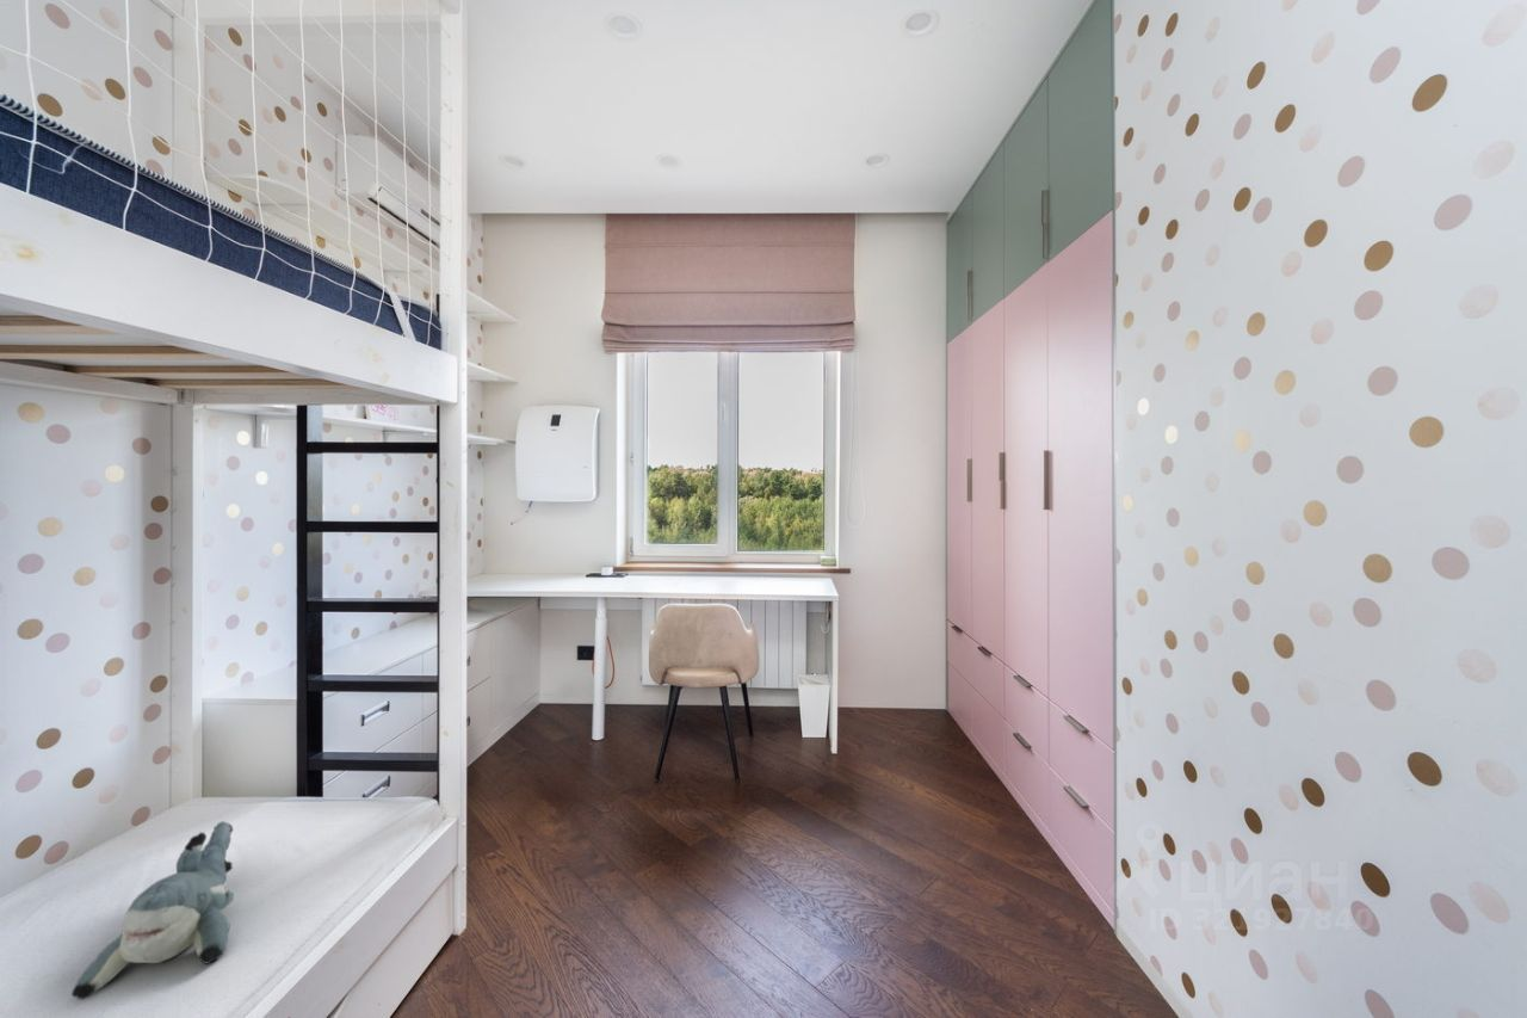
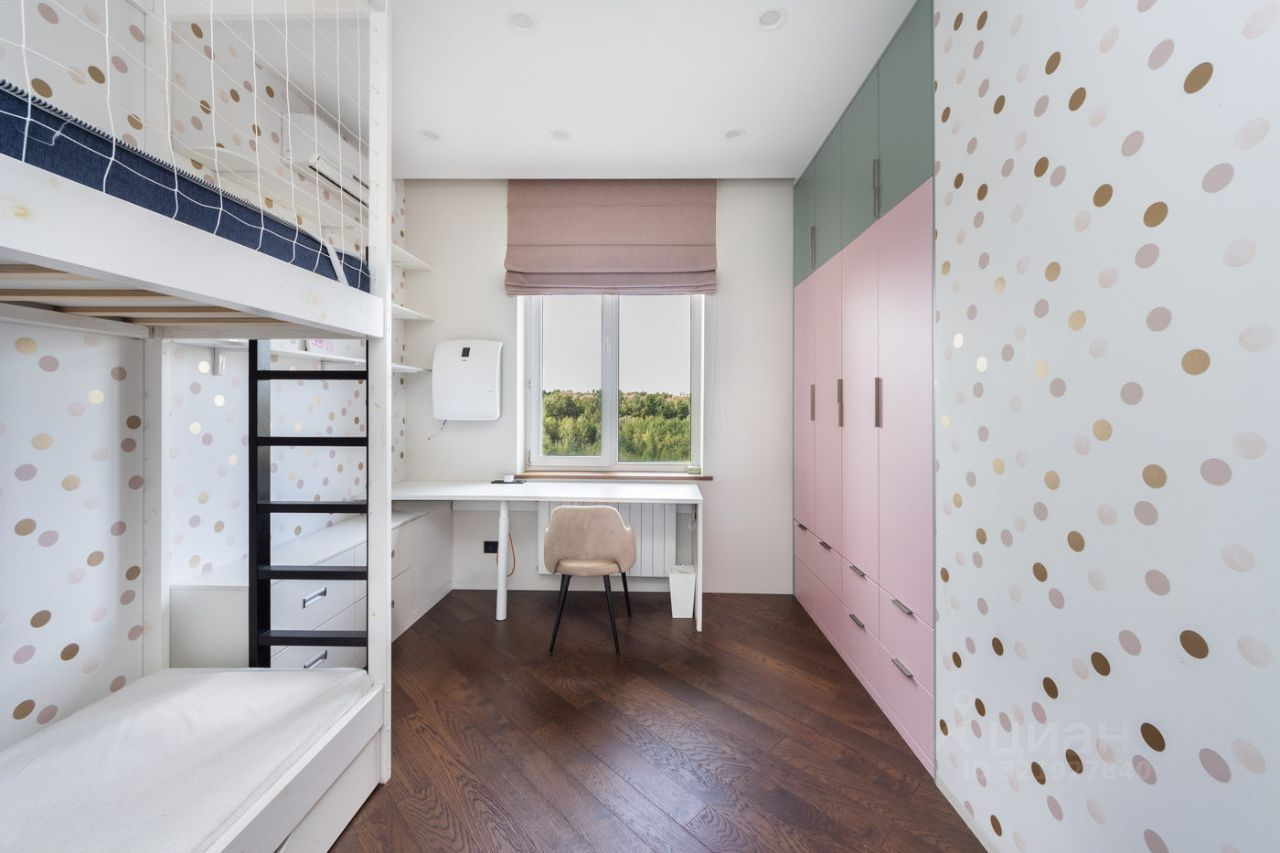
- shark plush [70,820,235,1000]
